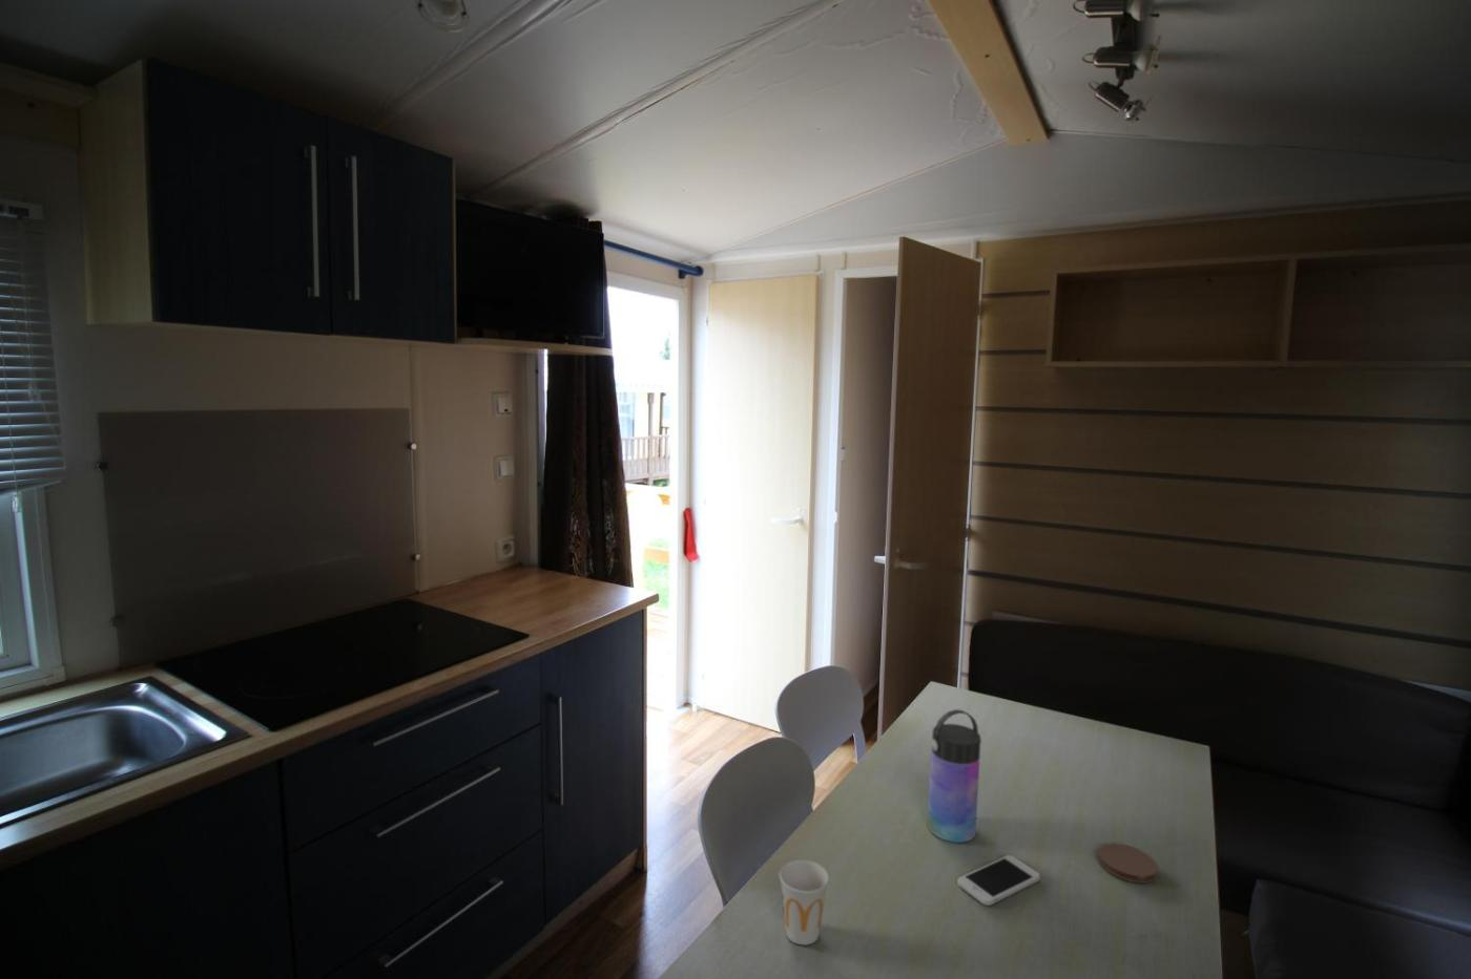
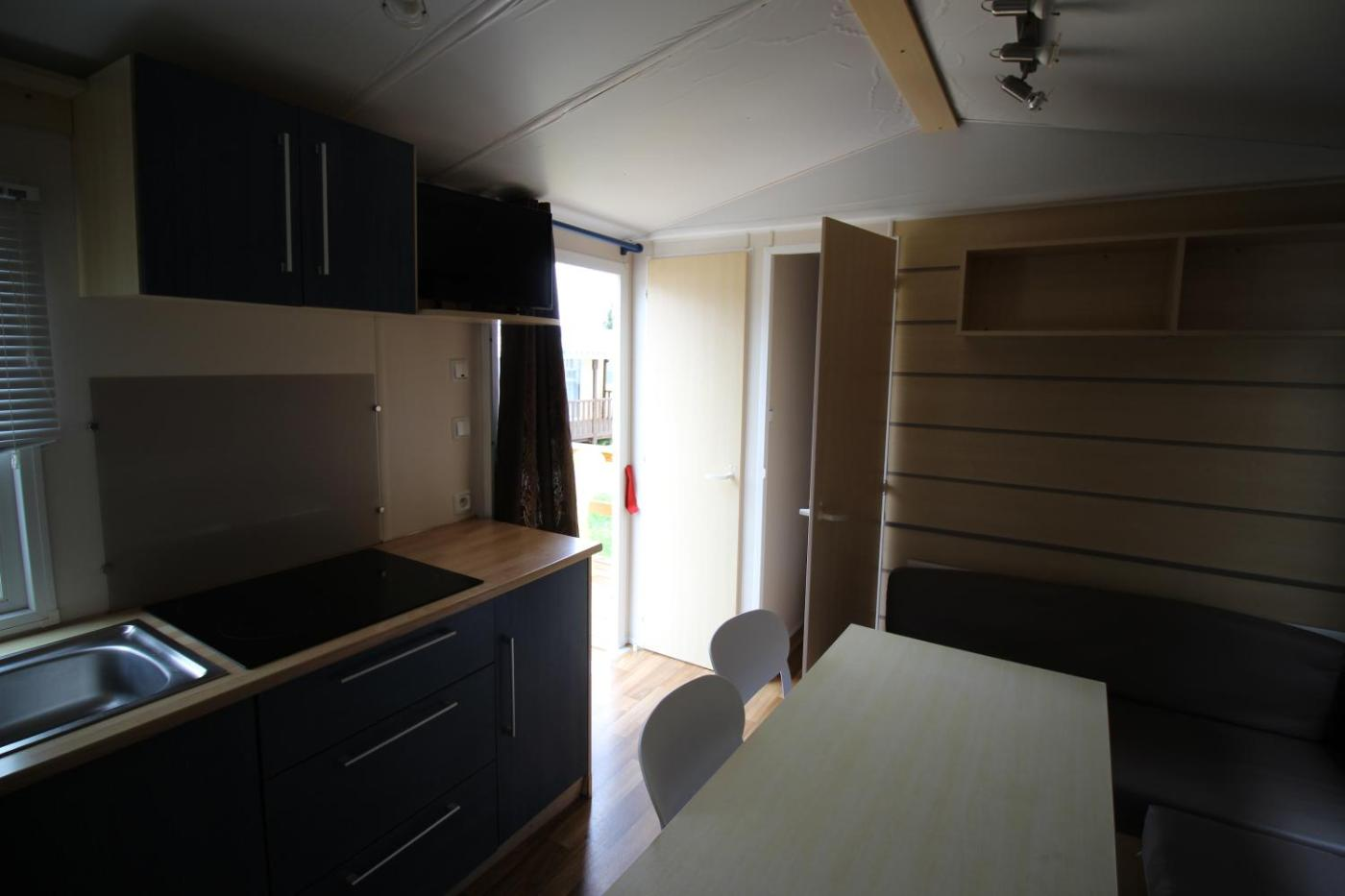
- coaster [1096,841,1159,885]
- smartphone [956,854,1041,907]
- water bottle [926,708,982,844]
- cup [779,860,830,945]
